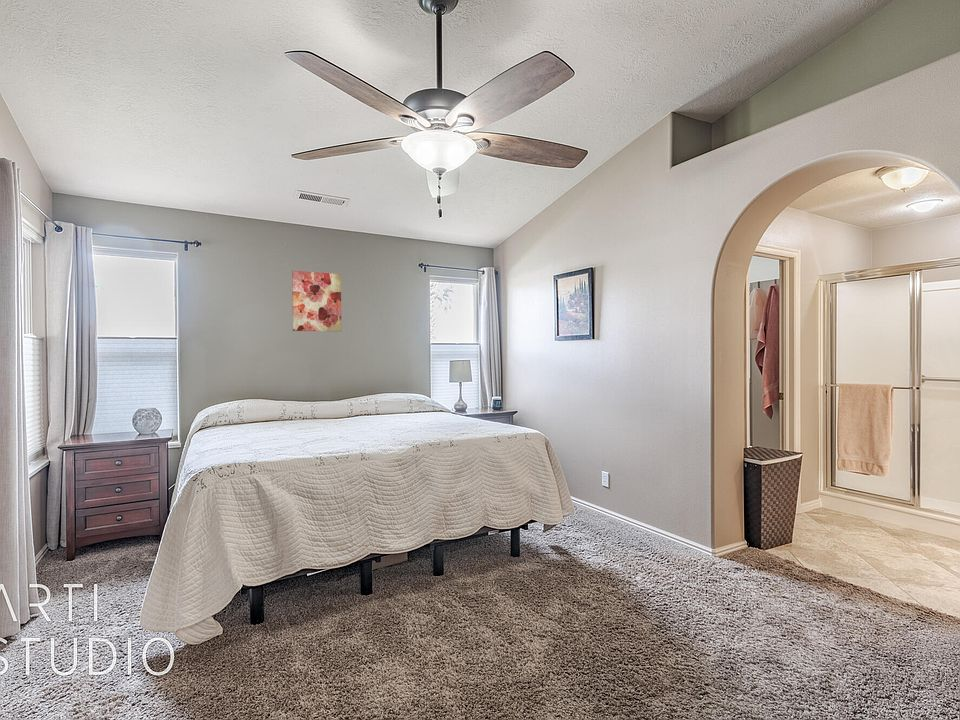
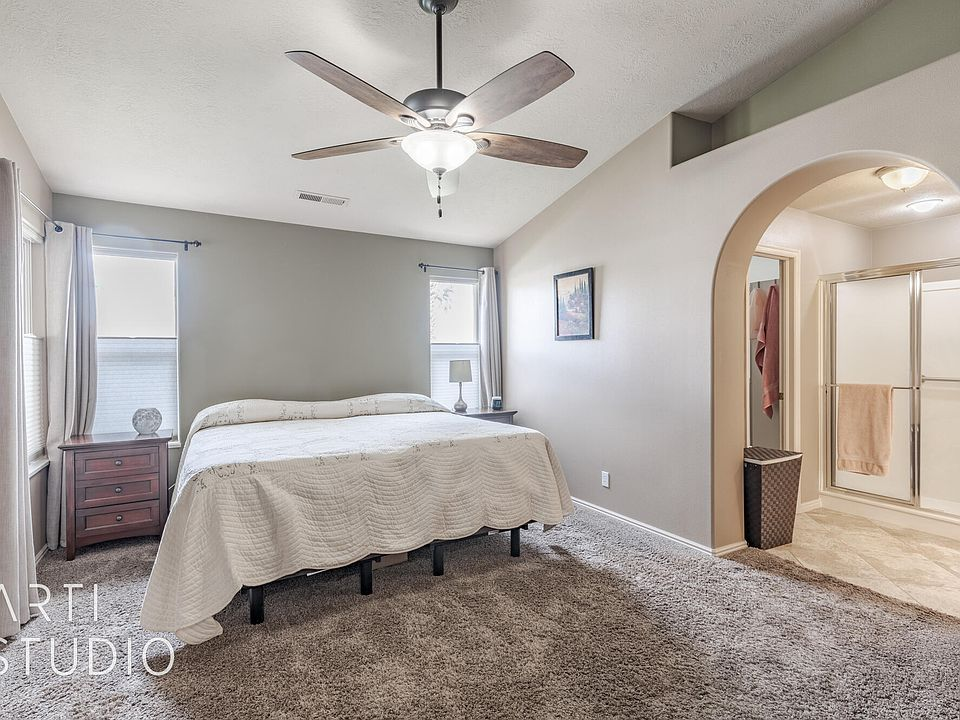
- wall art [291,270,342,333]
